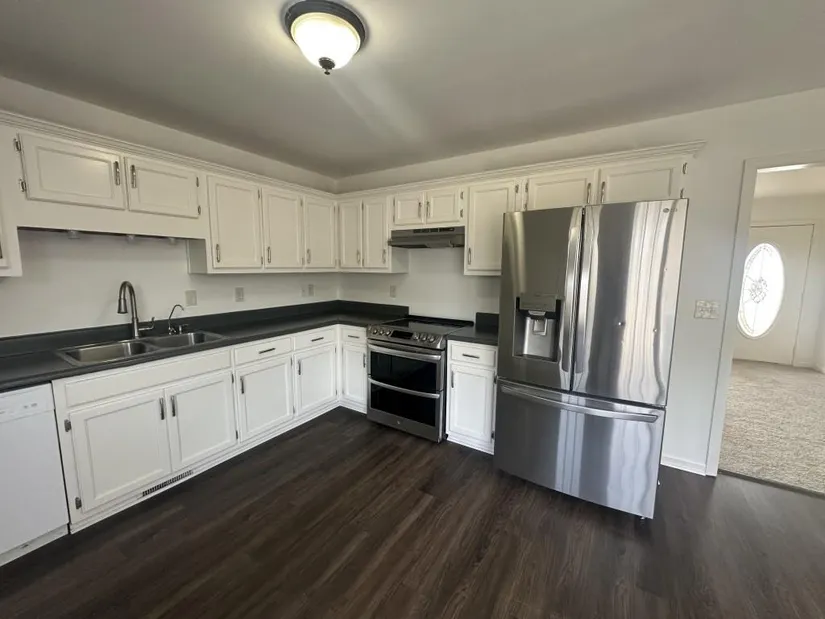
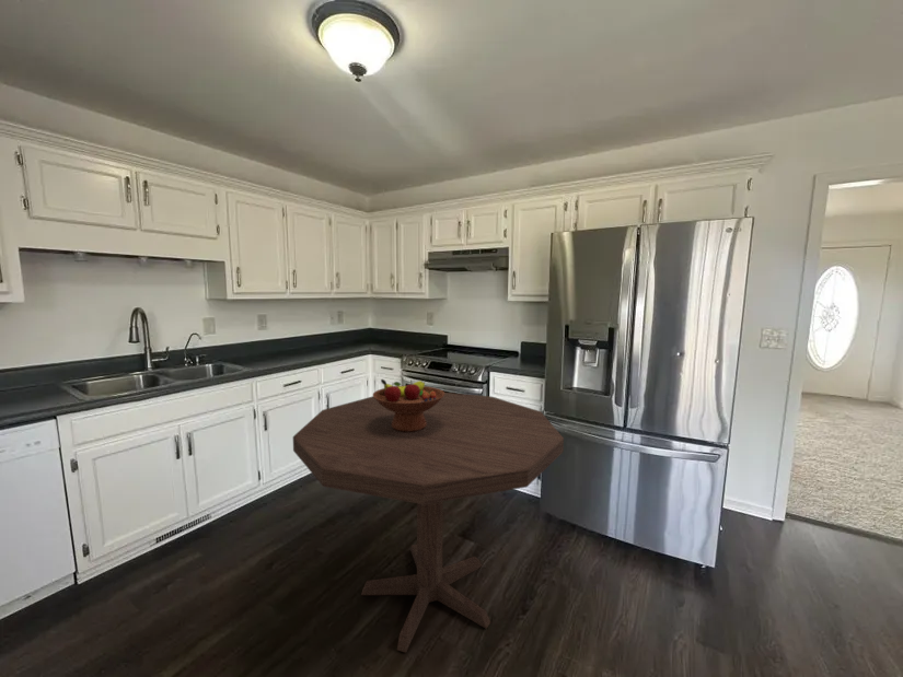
+ dining table [292,392,565,654]
+ fruit bowl [372,378,445,432]
